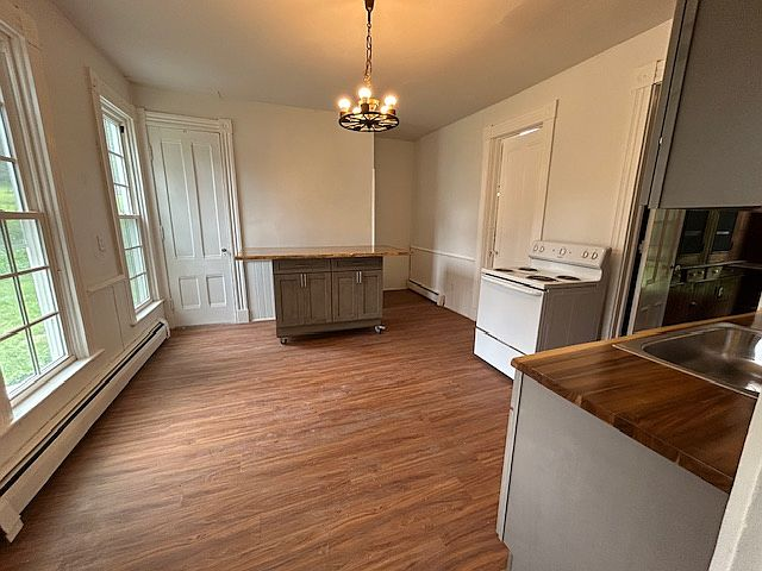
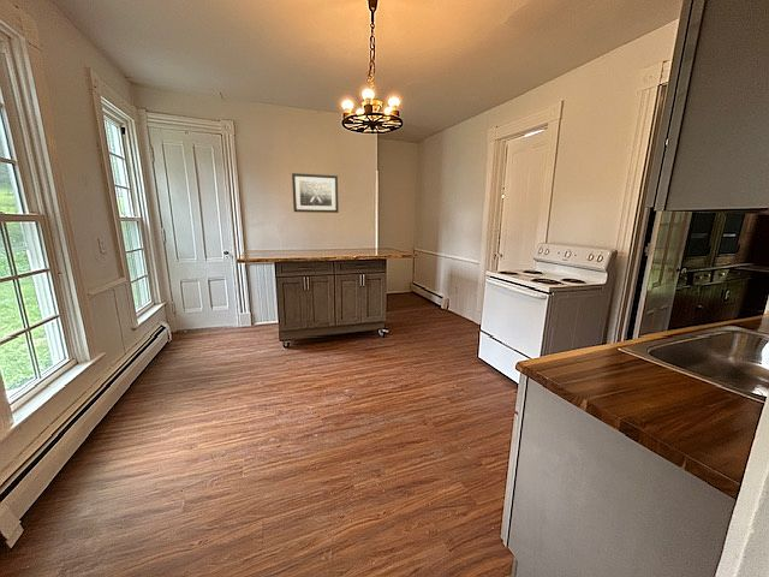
+ wall art [291,172,340,214]
